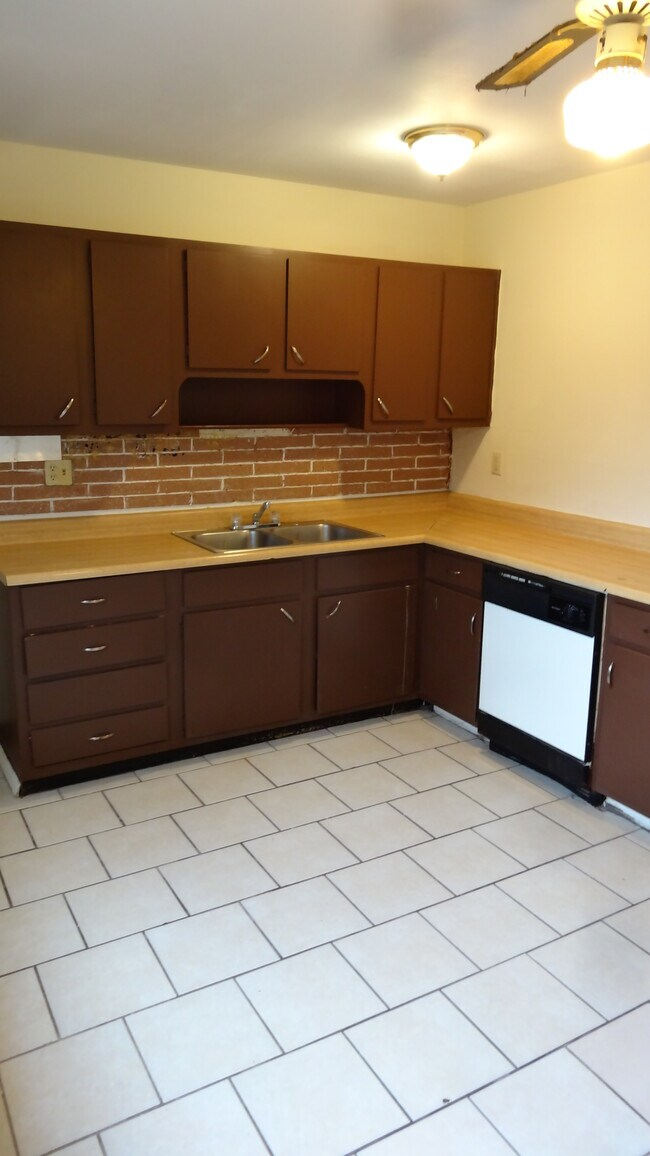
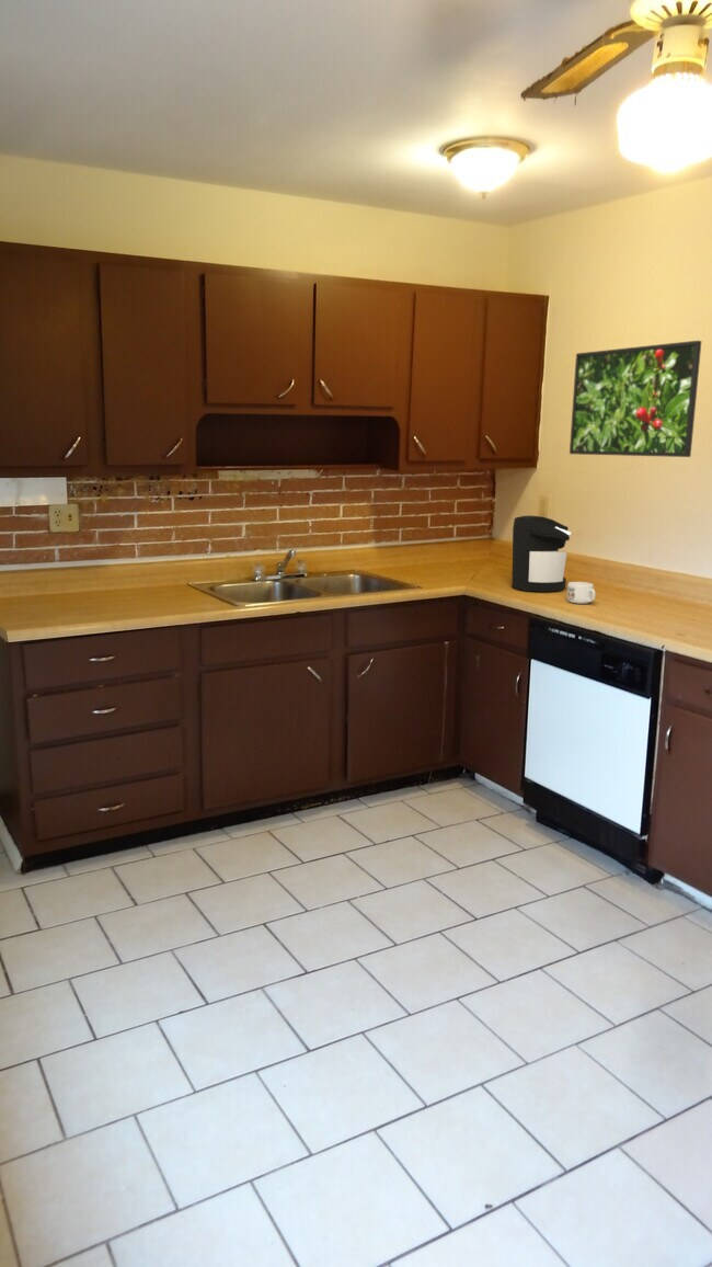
+ mug [566,581,596,605]
+ coffee maker [510,515,572,593]
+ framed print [569,340,702,458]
